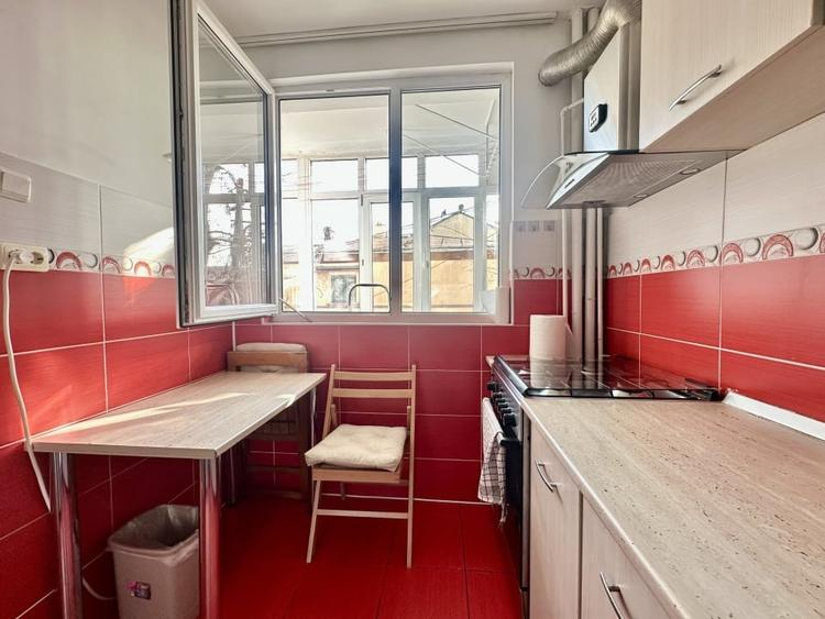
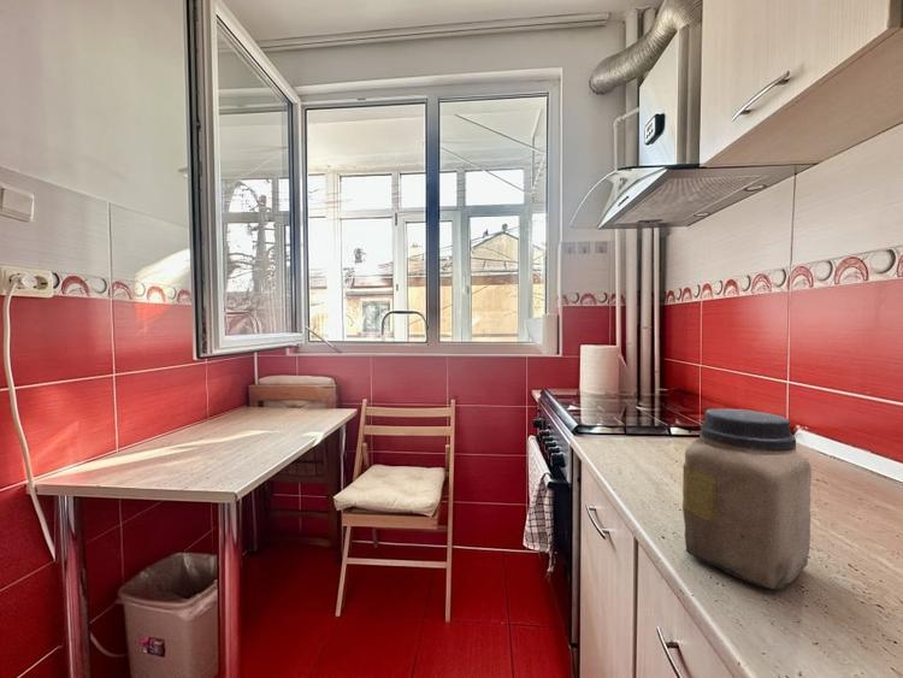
+ jar [681,408,813,590]
